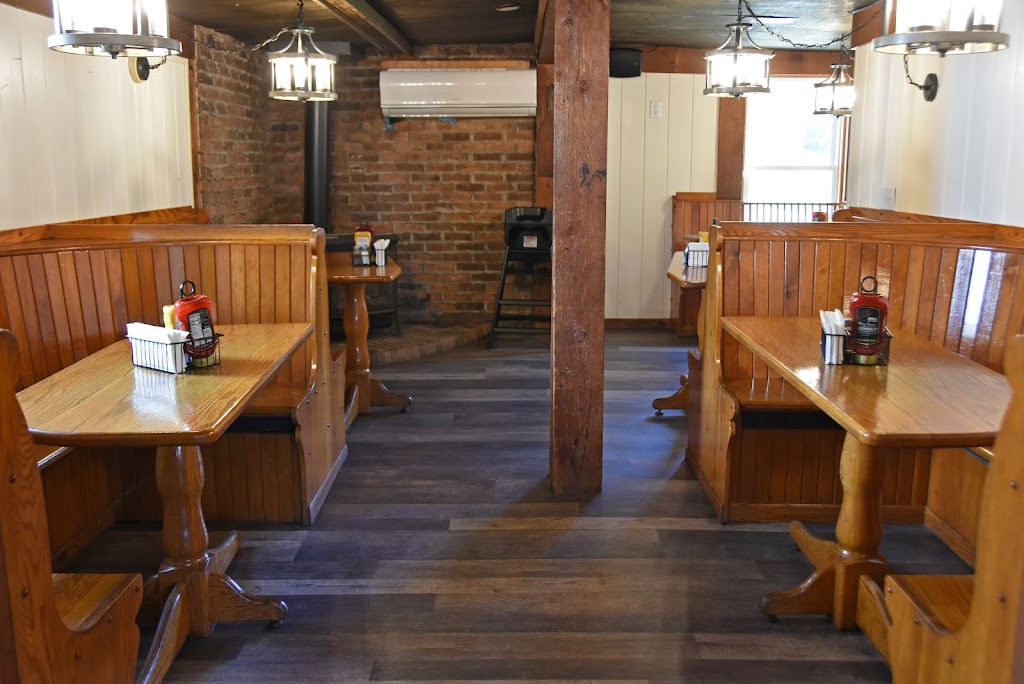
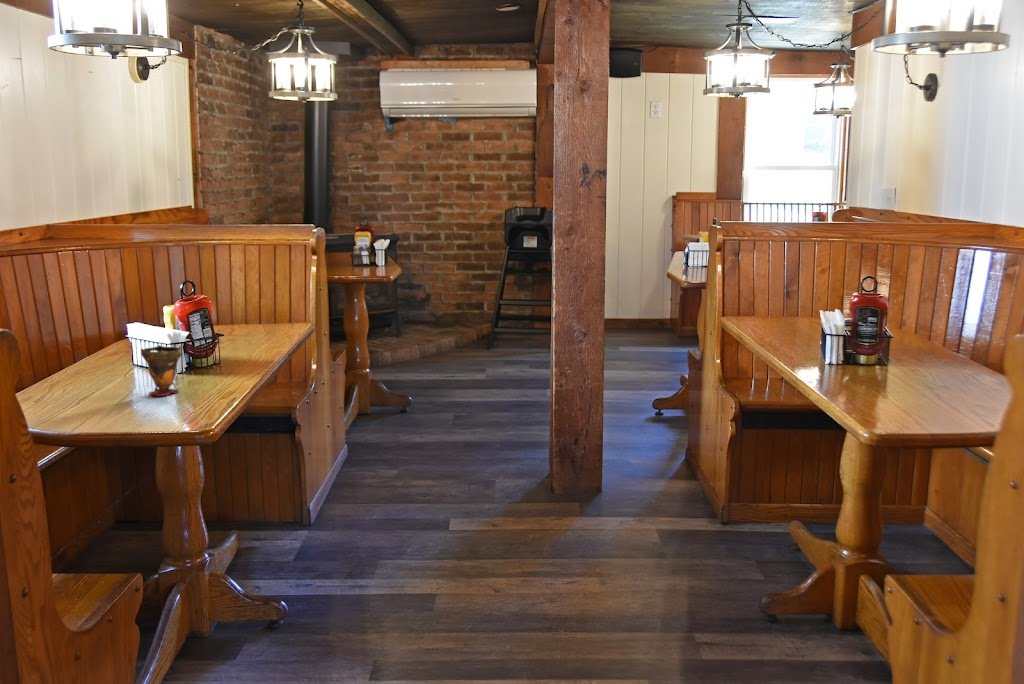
+ cup [140,344,183,397]
